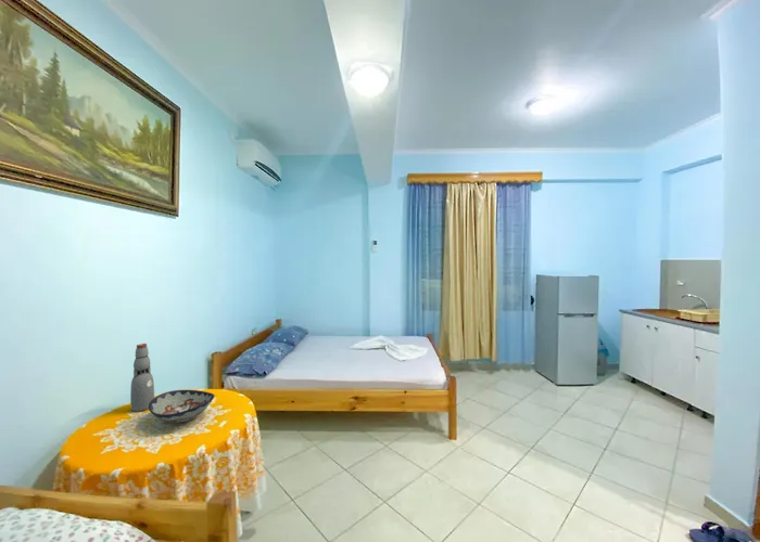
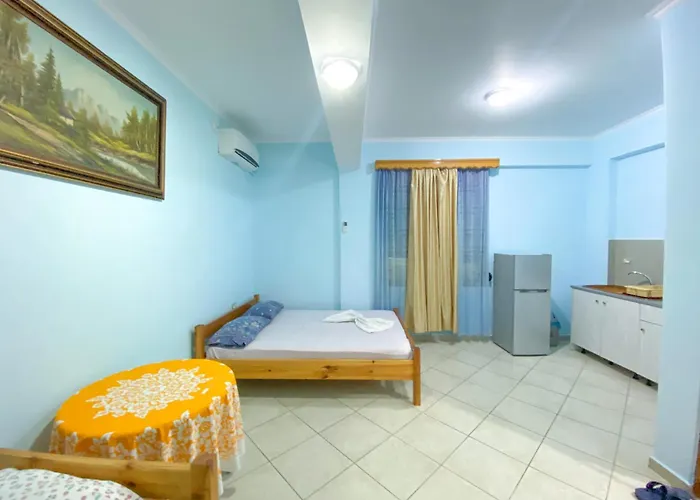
- bottle [129,343,155,412]
- decorative bowl [148,389,216,424]
